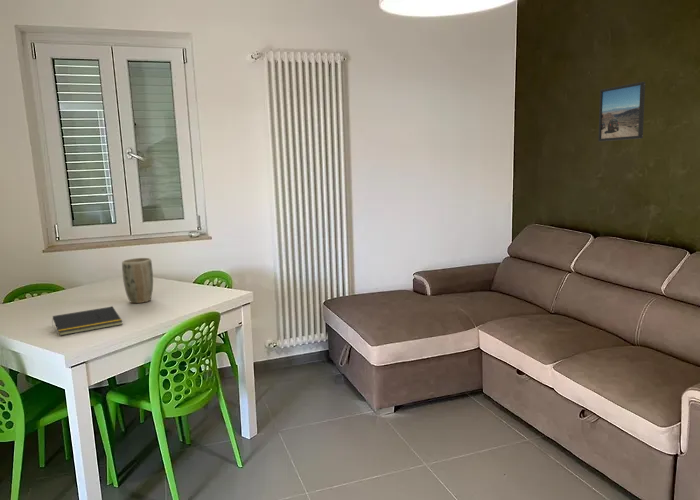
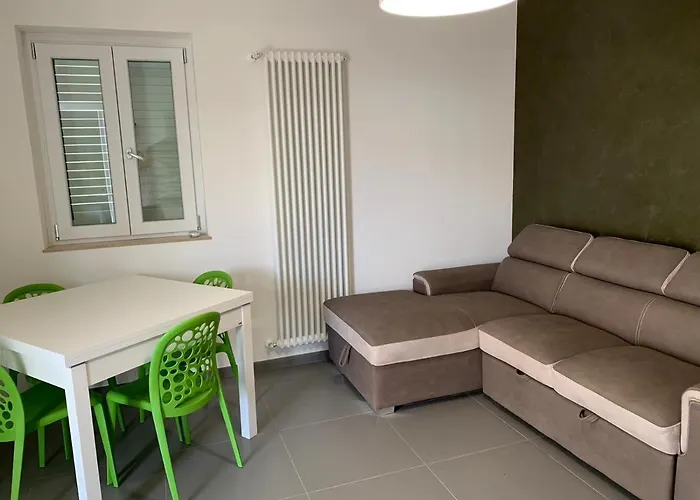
- notepad [51,305,124,337]
- plant pot [121,257,154,304]
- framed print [597,81,646,142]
